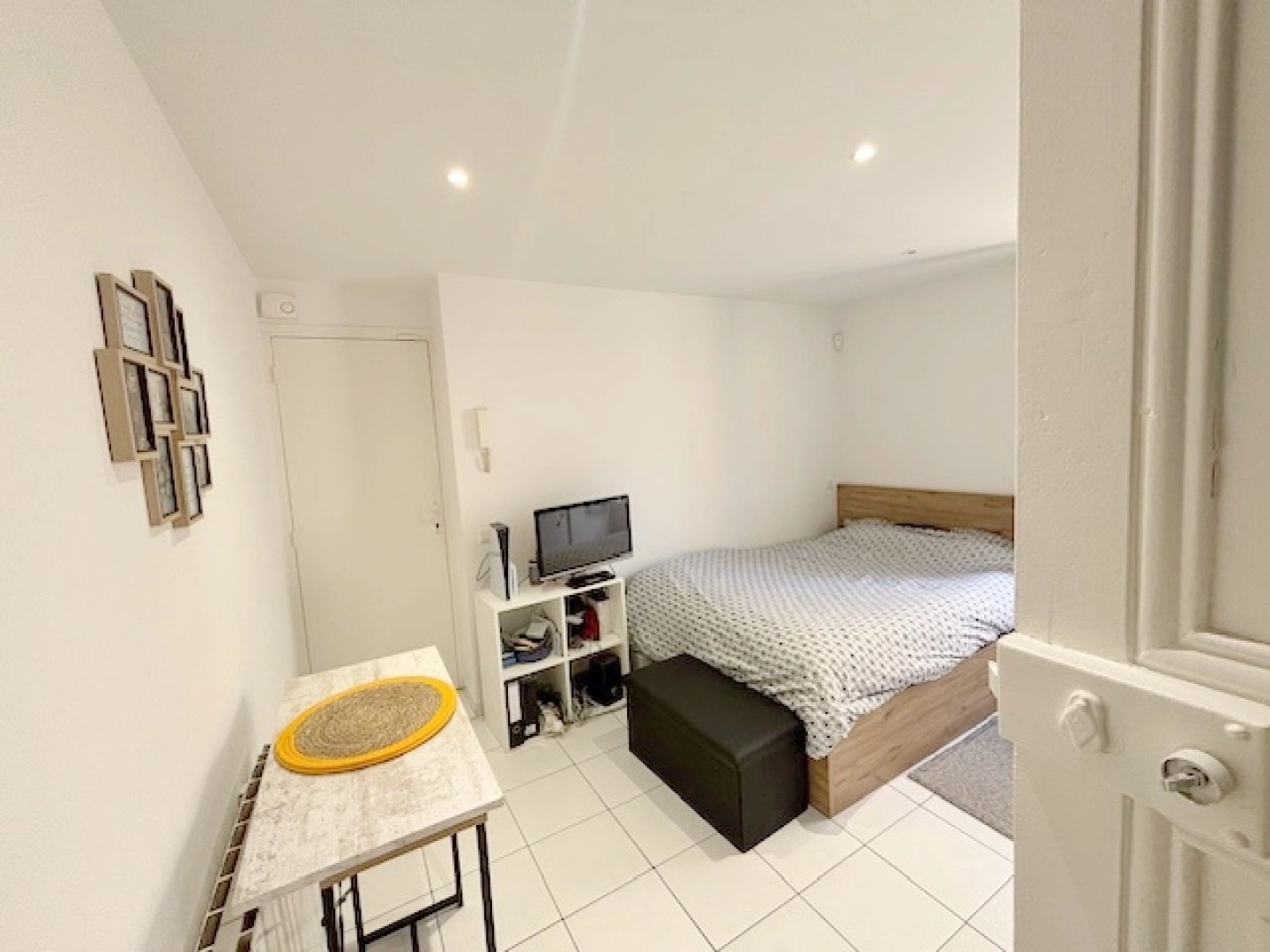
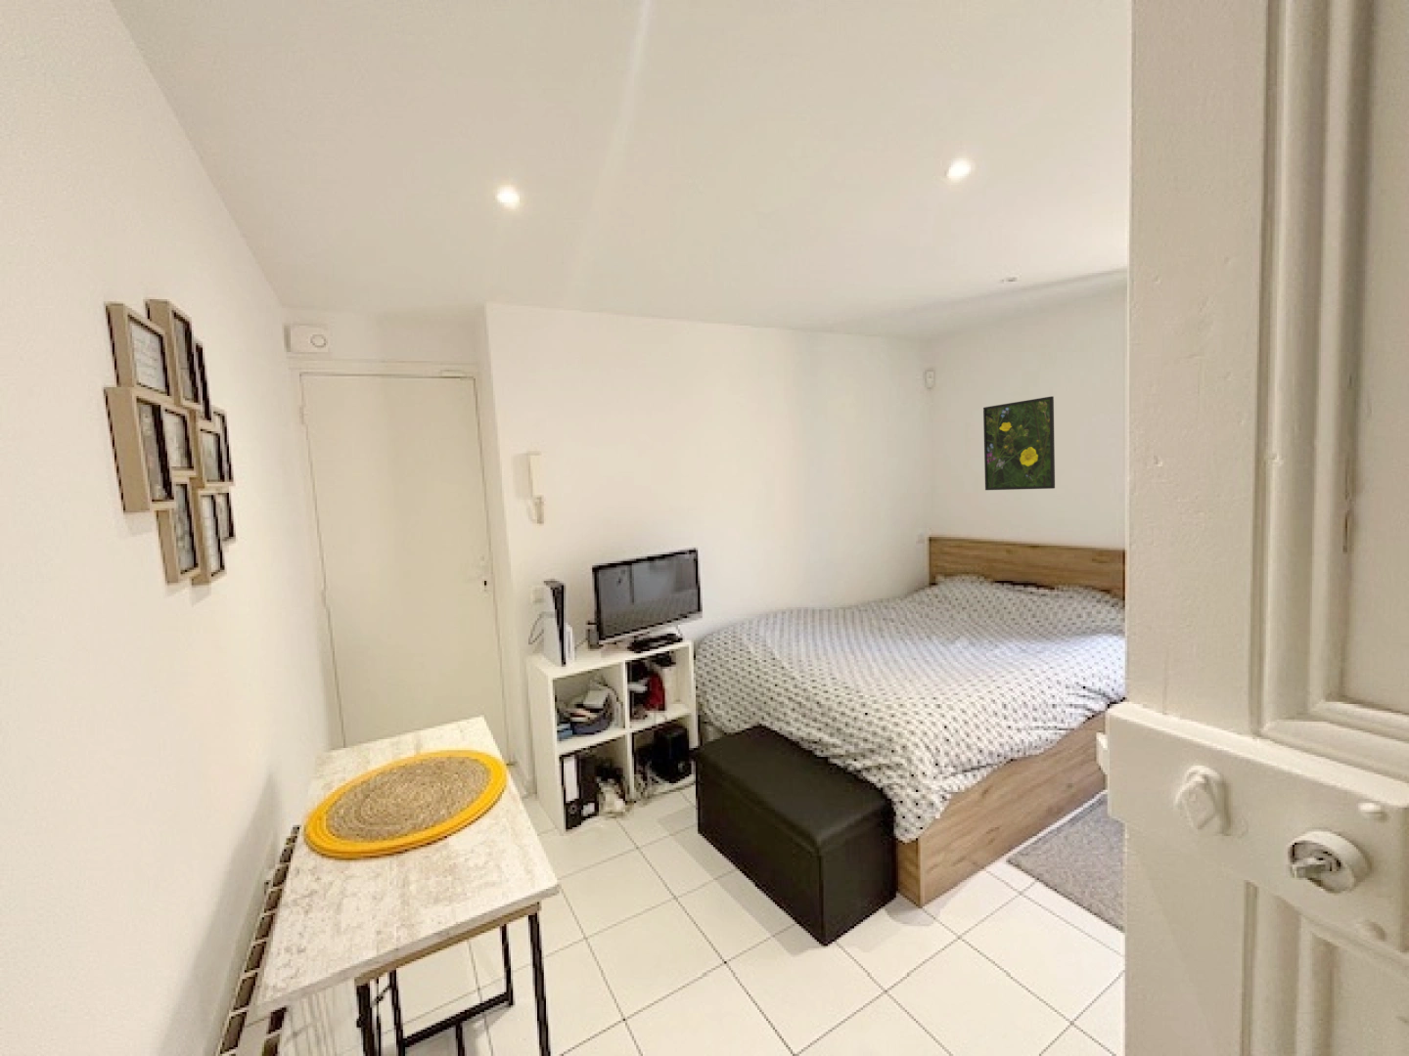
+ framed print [982,395,1056,491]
